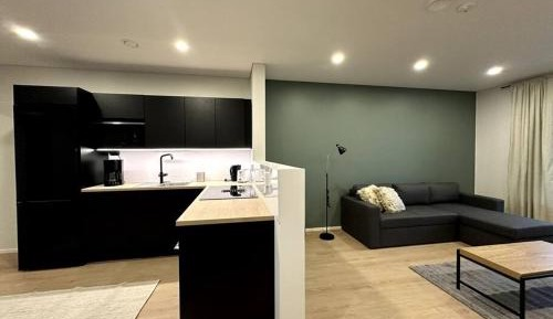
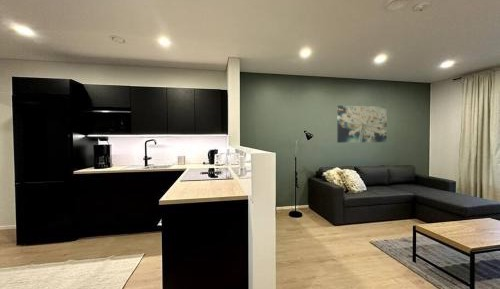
+ wall art [336,104,388,144]
